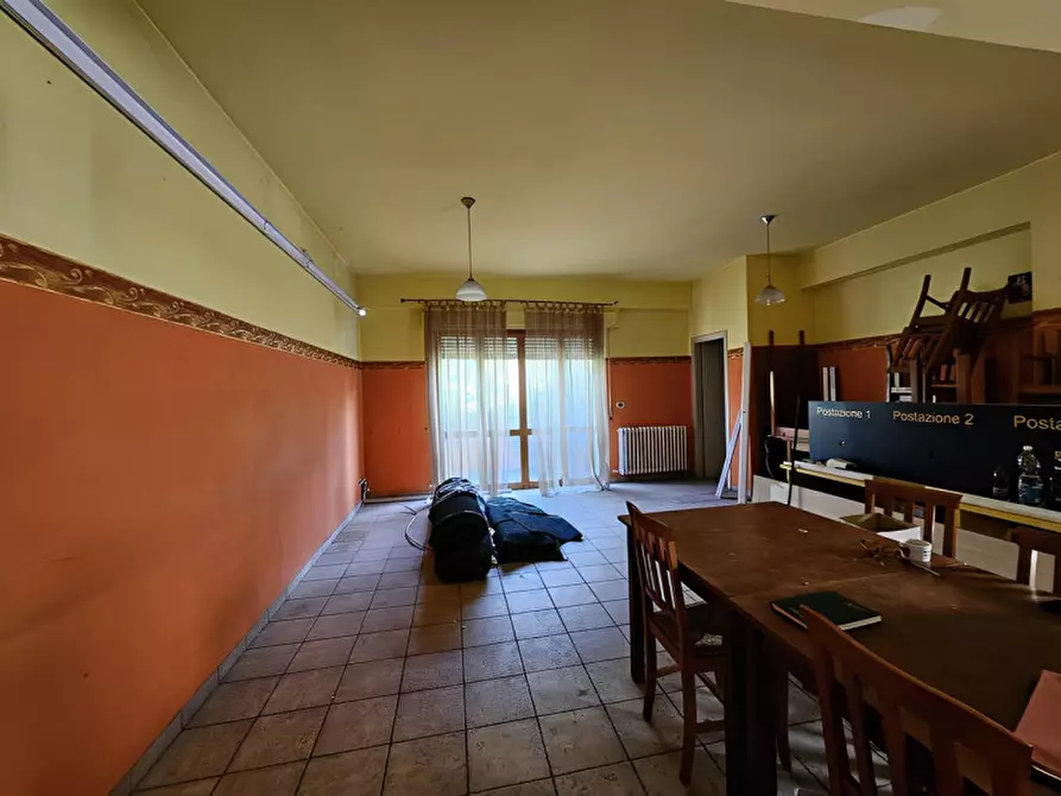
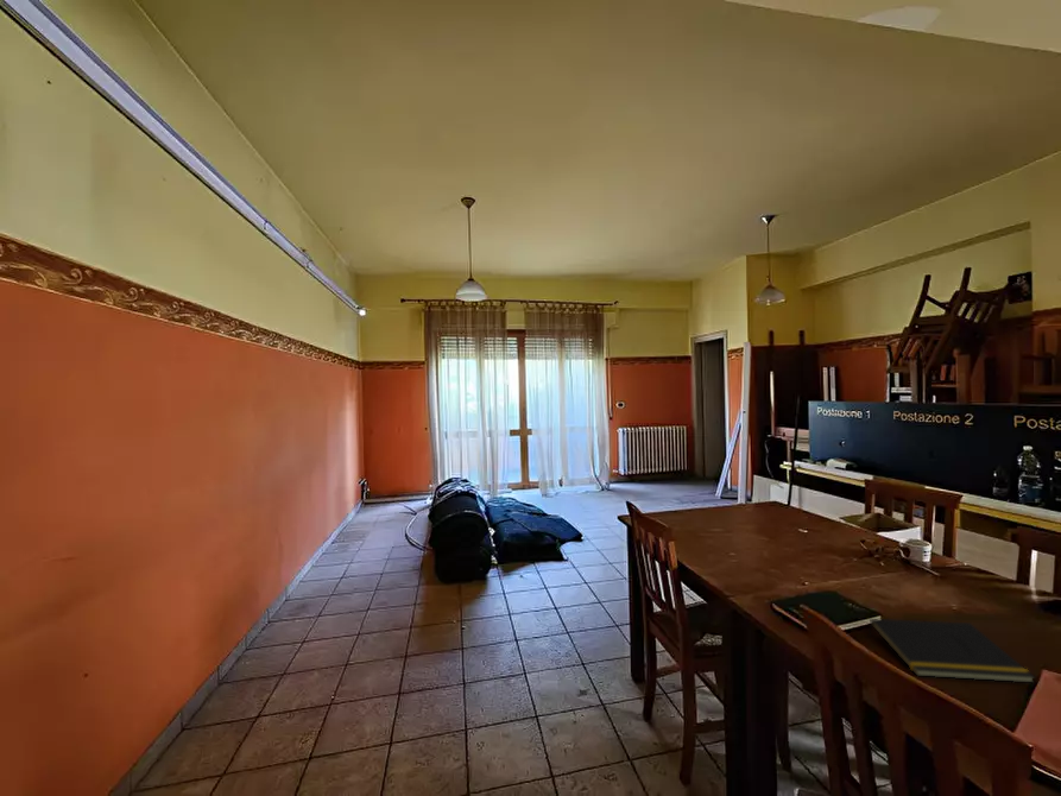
+ notepad [867,618,1036,684]
